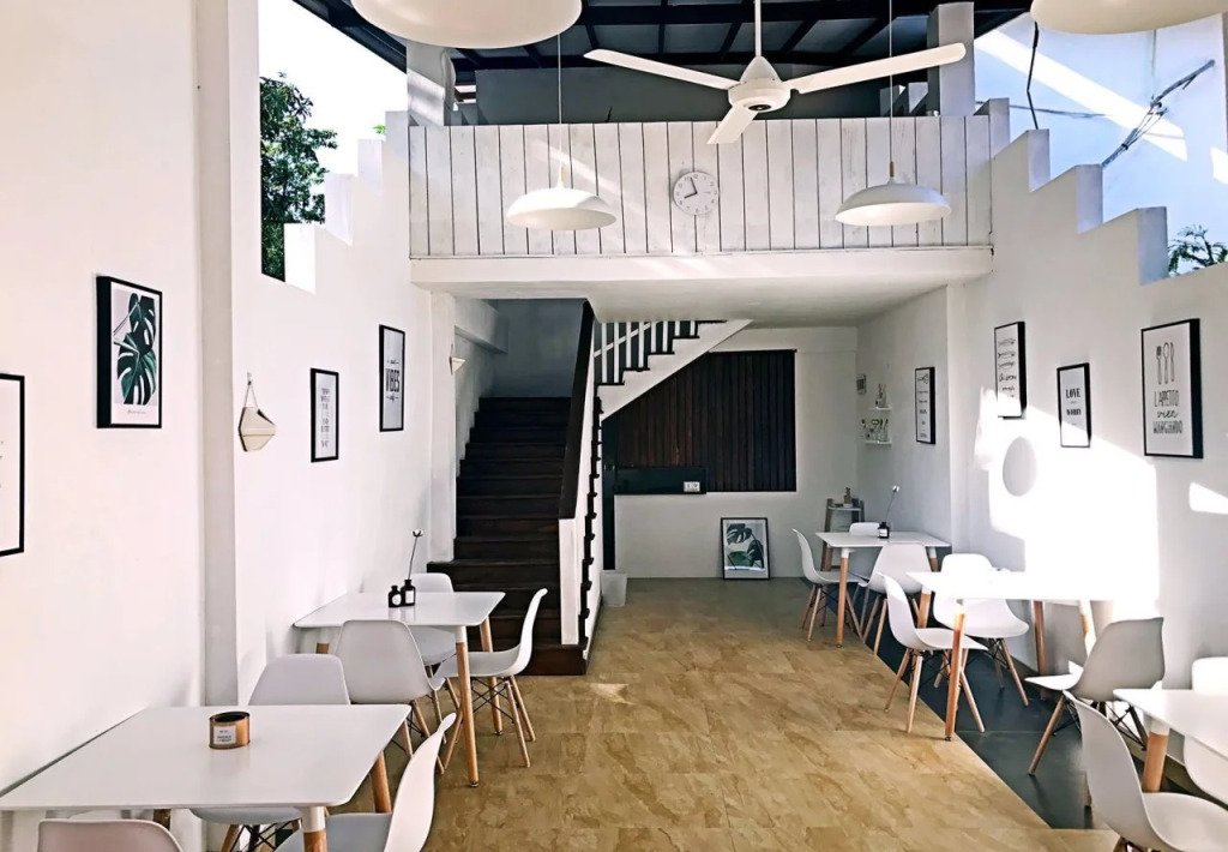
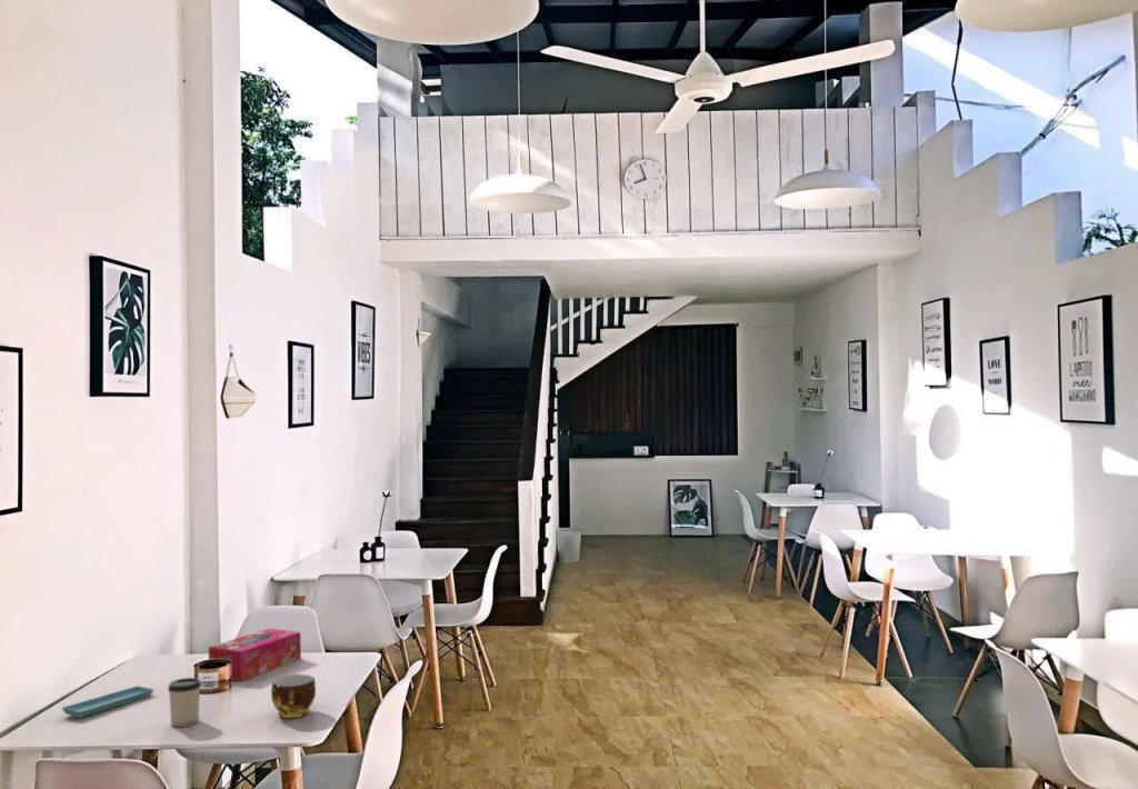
+ tissue box [208,627,302,682]
+ cup [270,673,317,719]
+ saucer [61,685,156,719]
+ cup [167,677,202,728]
